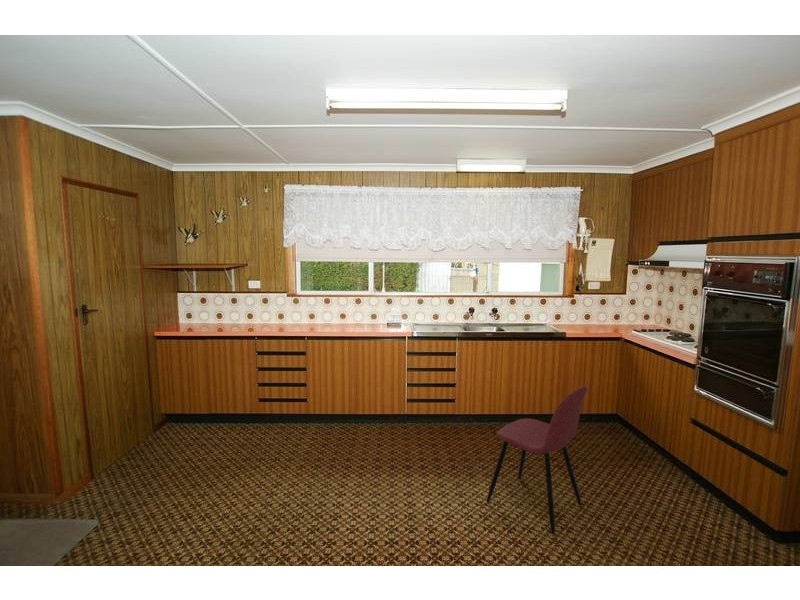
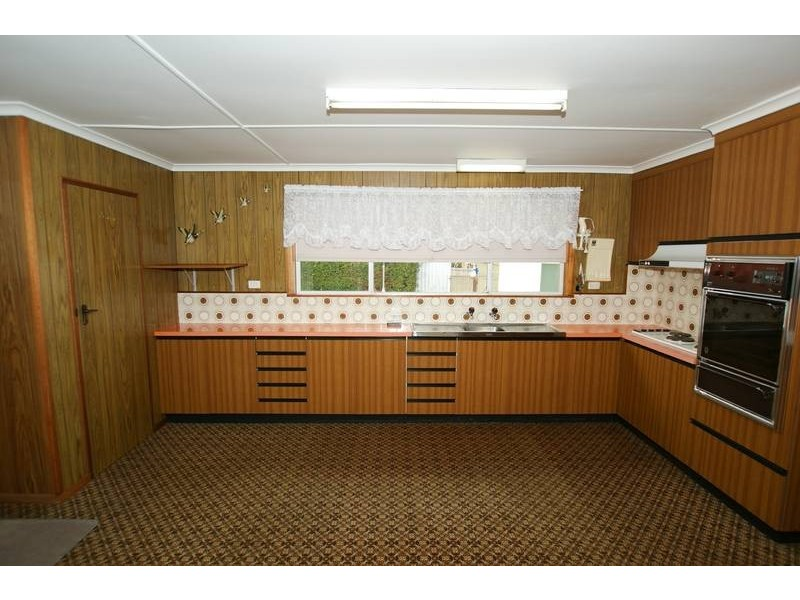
- dining chair [486,385,588,535]
